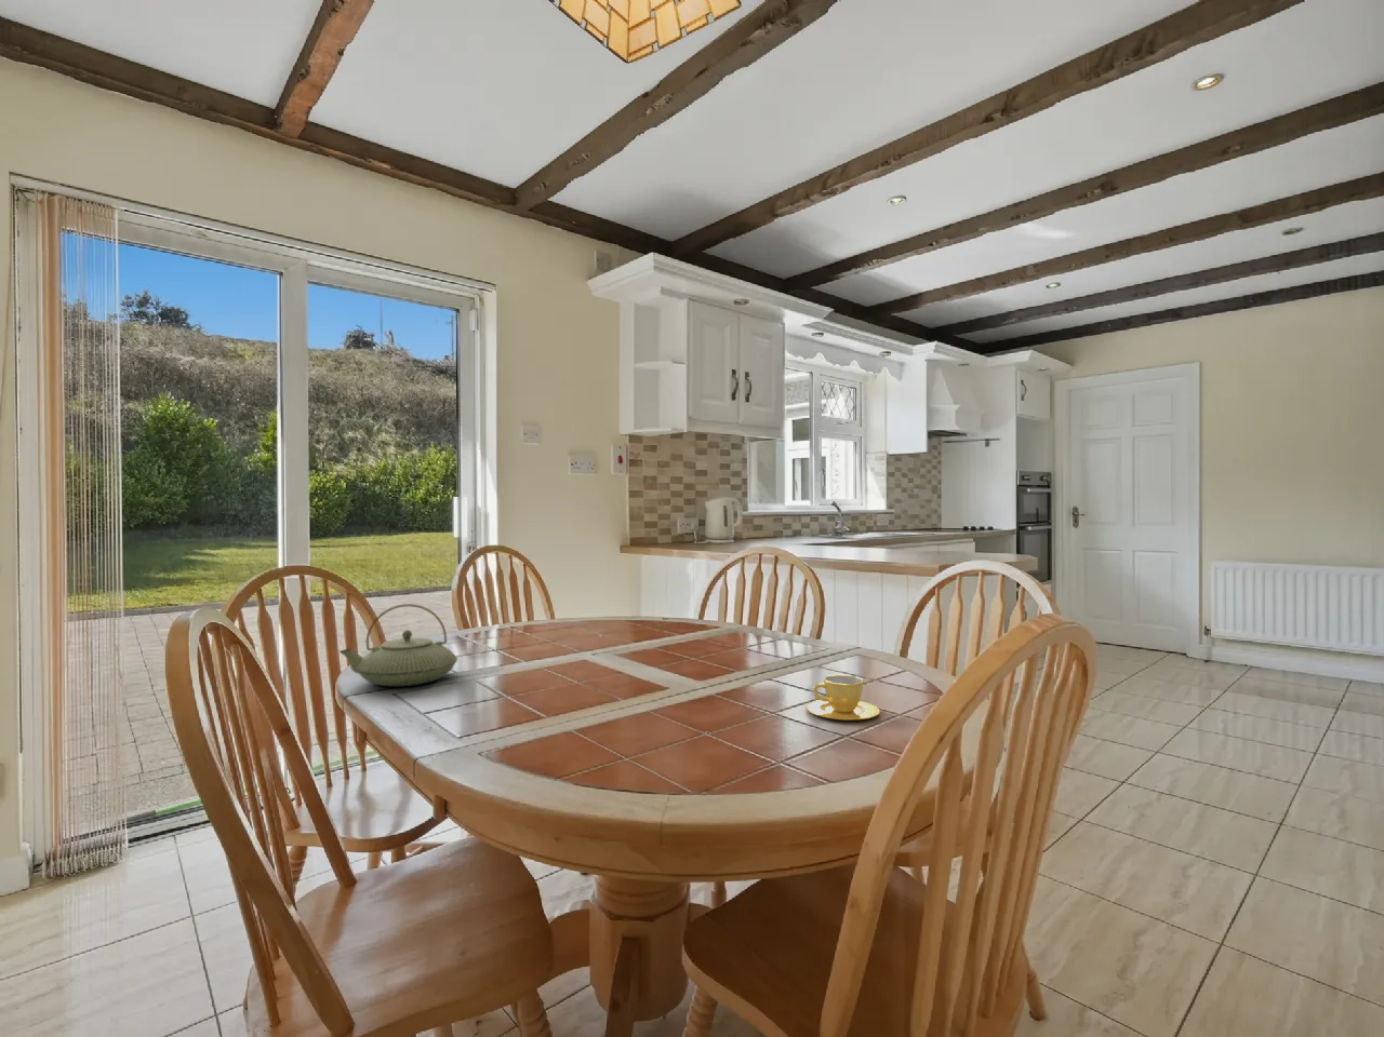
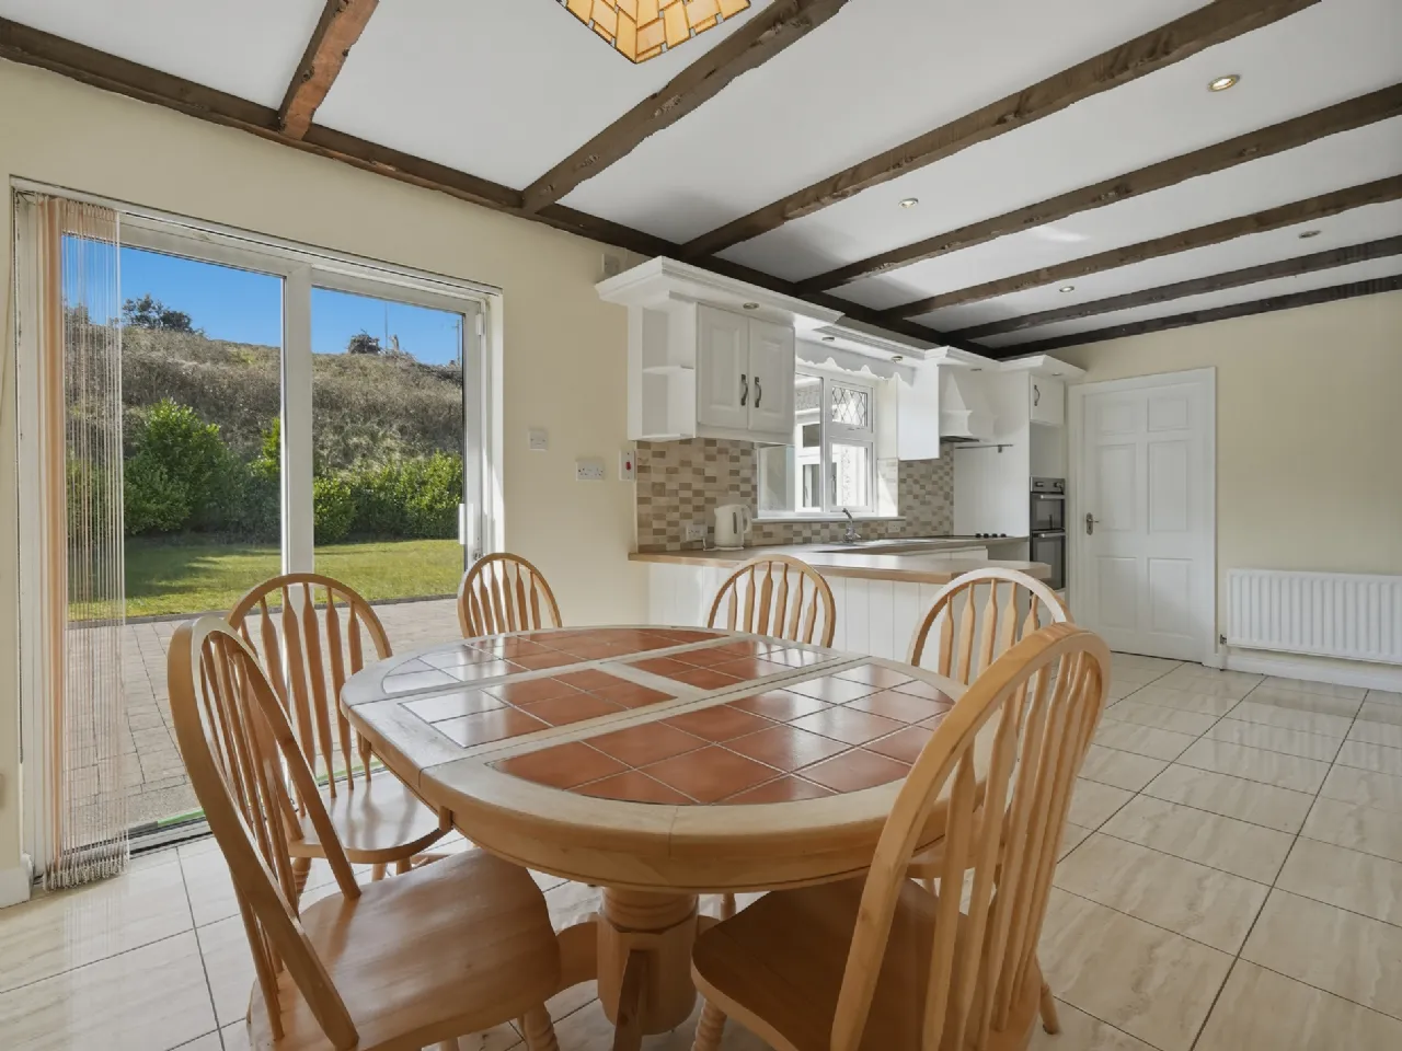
- cup [805,674,882,720]
- teapot [339,602,459,687]
